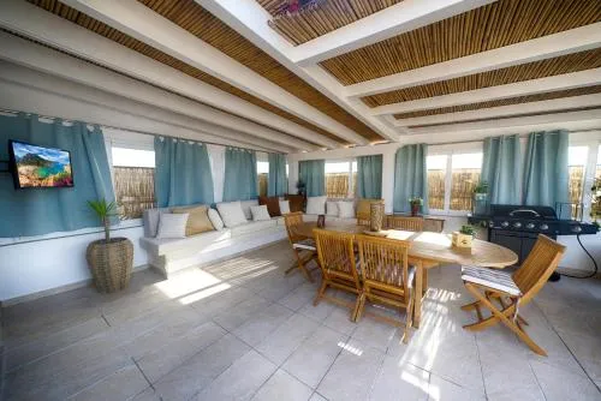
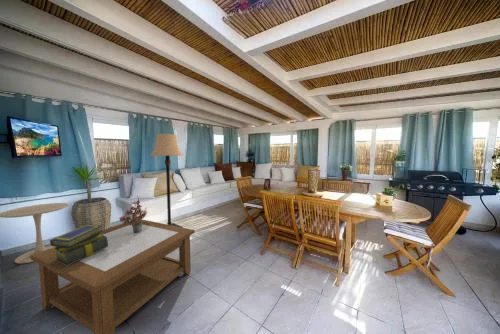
+ side table [0,202,70,265]
+ potted plant [118,195,149,233]
+ coffee table [30,218,196,334]
+ lamp [149,133,185,228]
+ stack of books [49,223,108,266]
